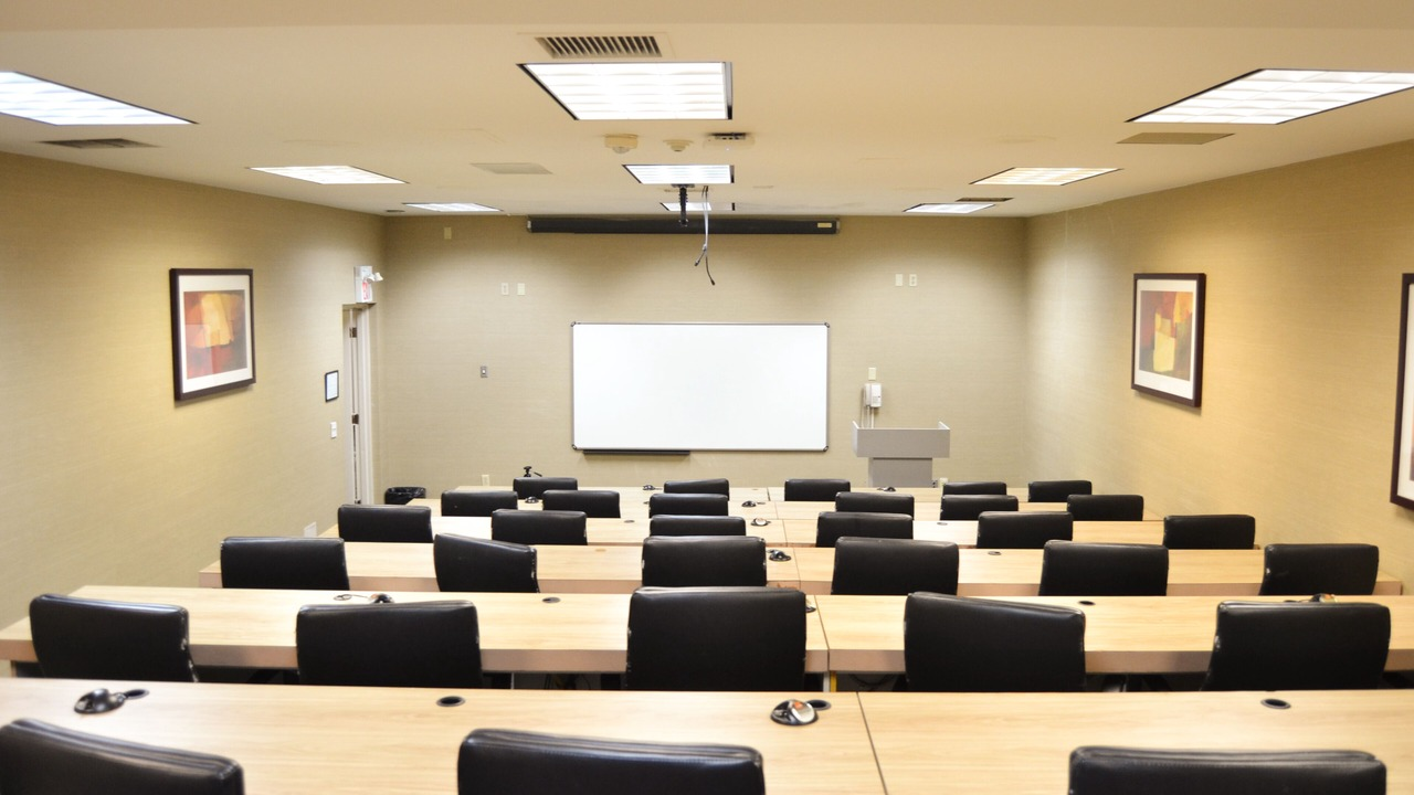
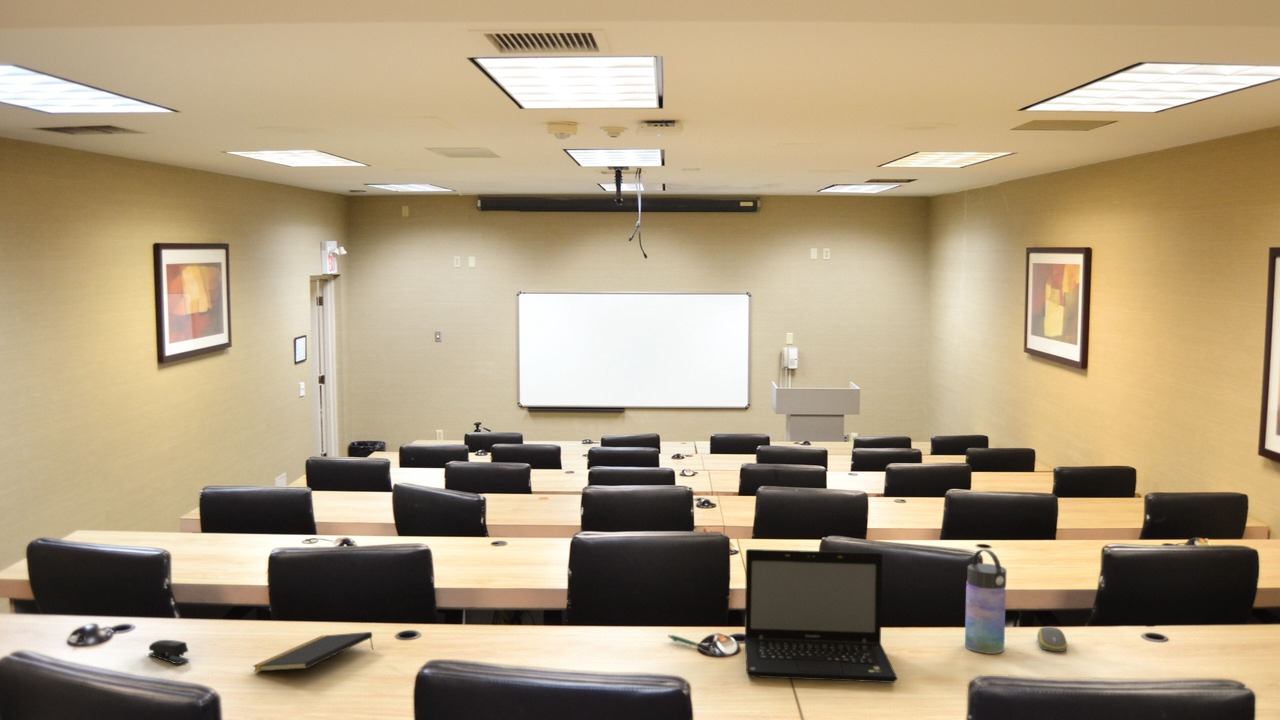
+ computer mouse [1036,626,1069,652]
+ water bottle [964,548,1007,655]
+ pen [667,634,717,652]
+ laptop [743,548,898,684]
+ stapler [147,639,190,665]
+ notepad [252,631,374,673]
